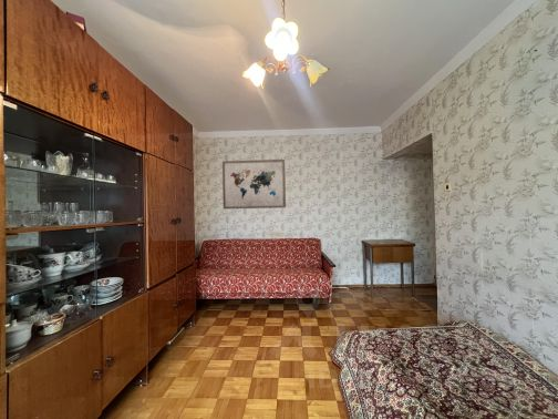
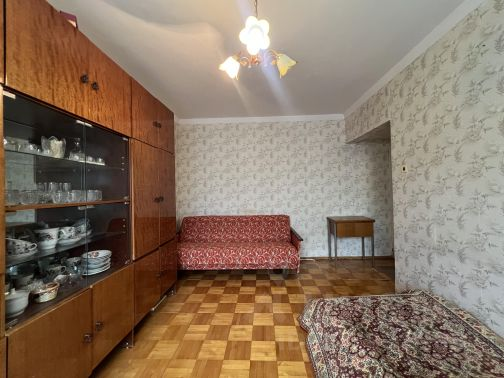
- wall art [221,159,287,211]
